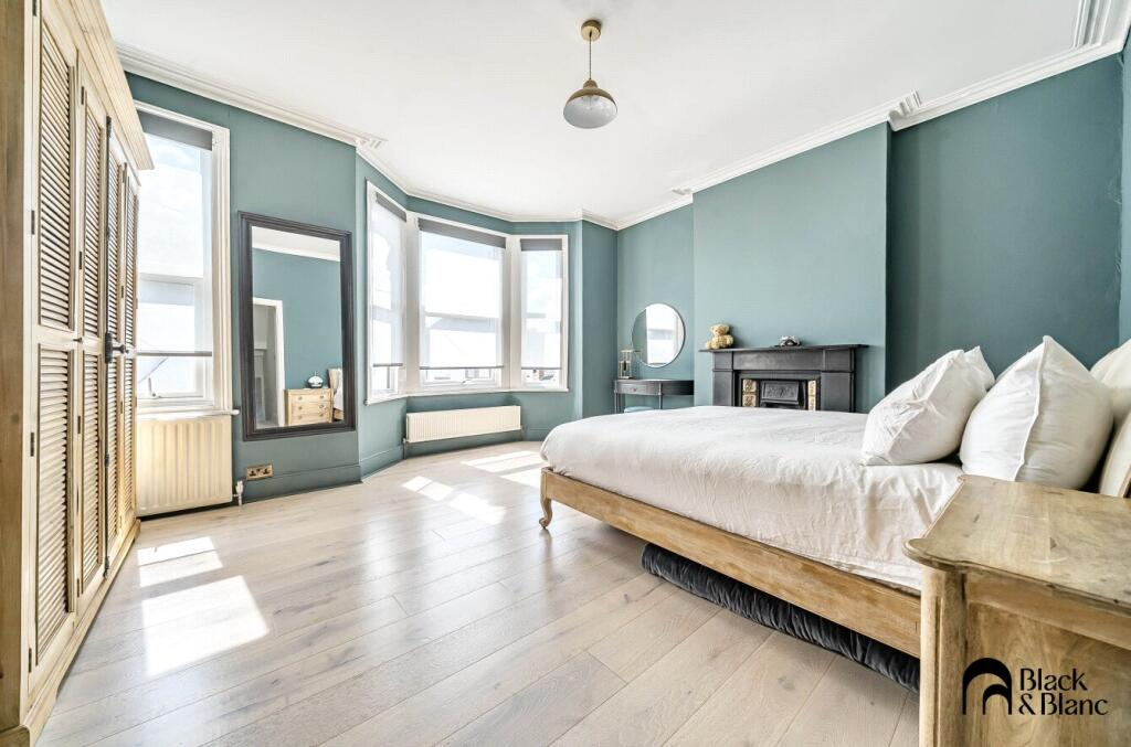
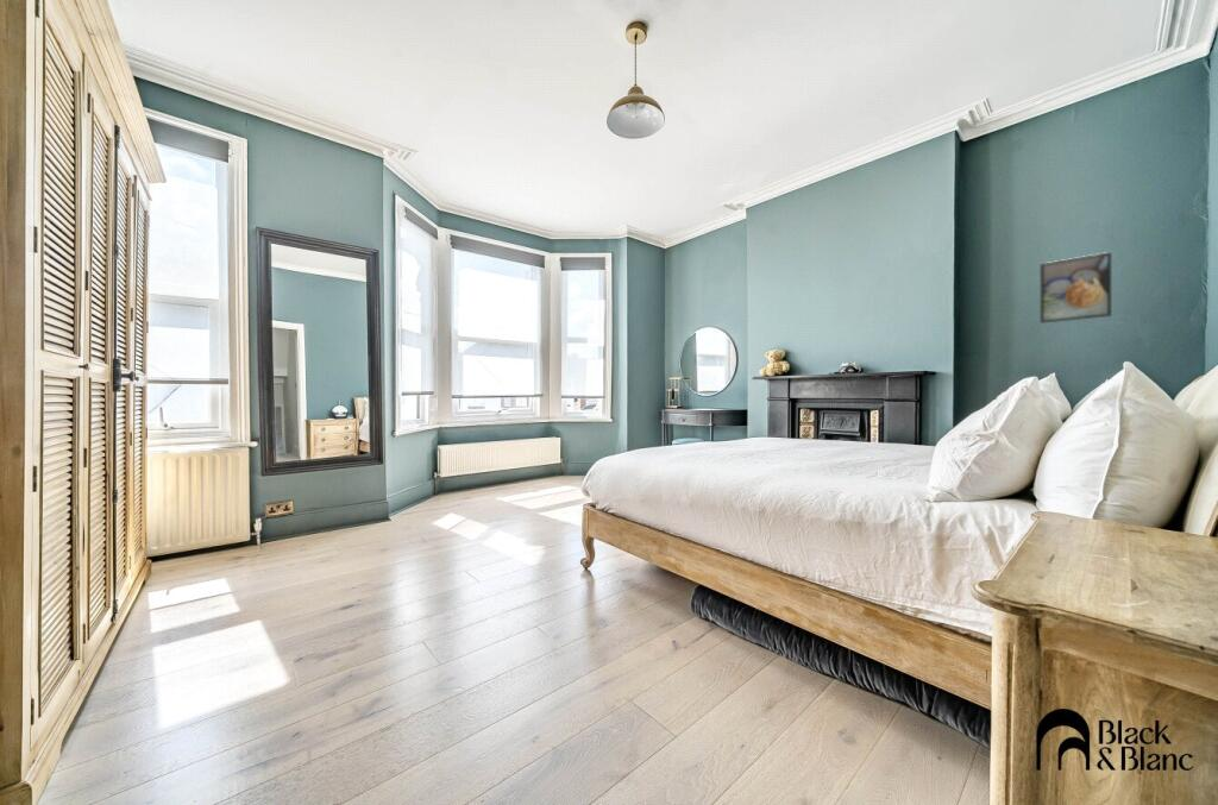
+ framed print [1040,251,1112,325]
